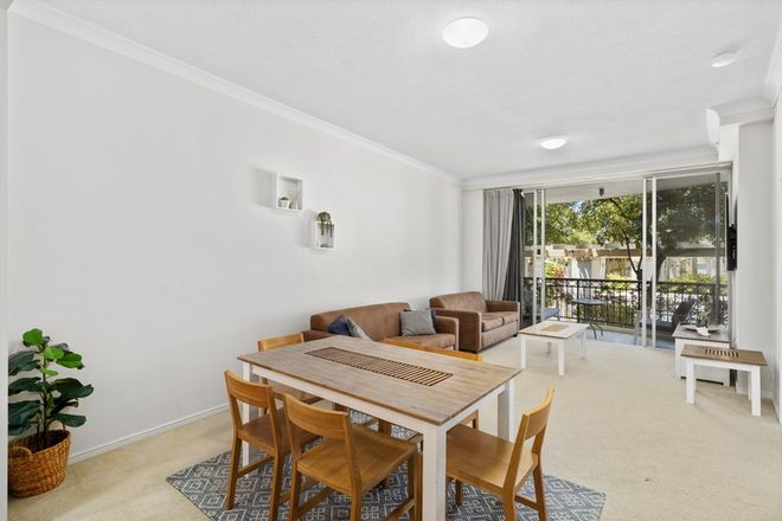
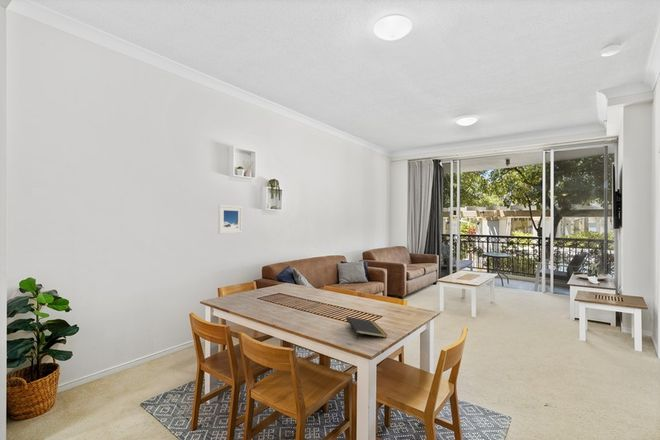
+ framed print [217,204,243,234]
+ notepad [345,316,388,341]
